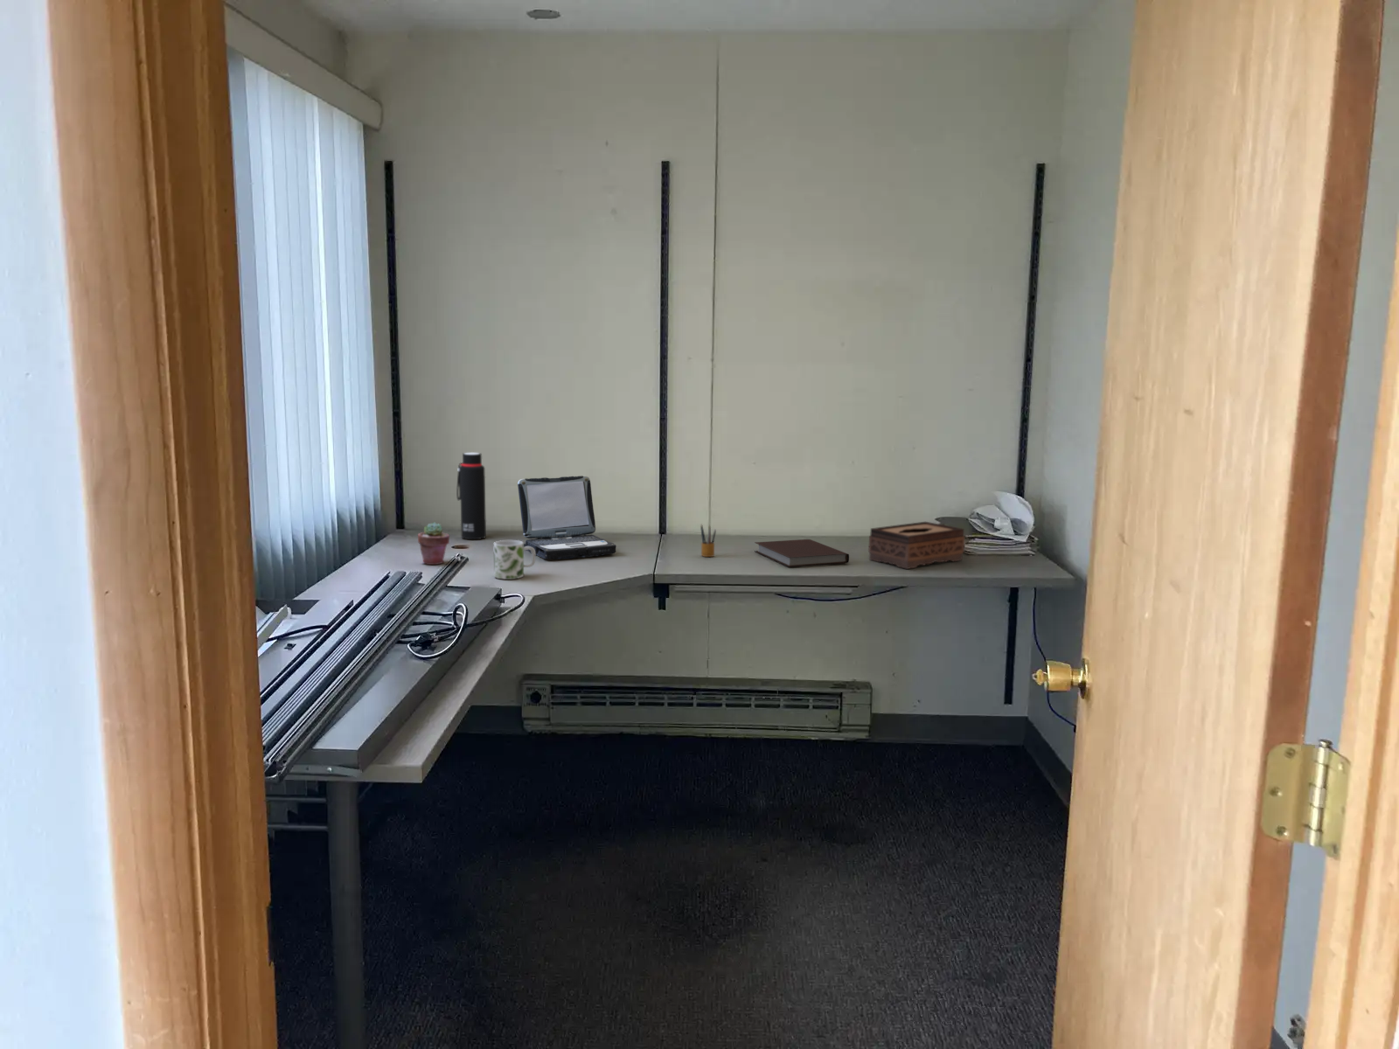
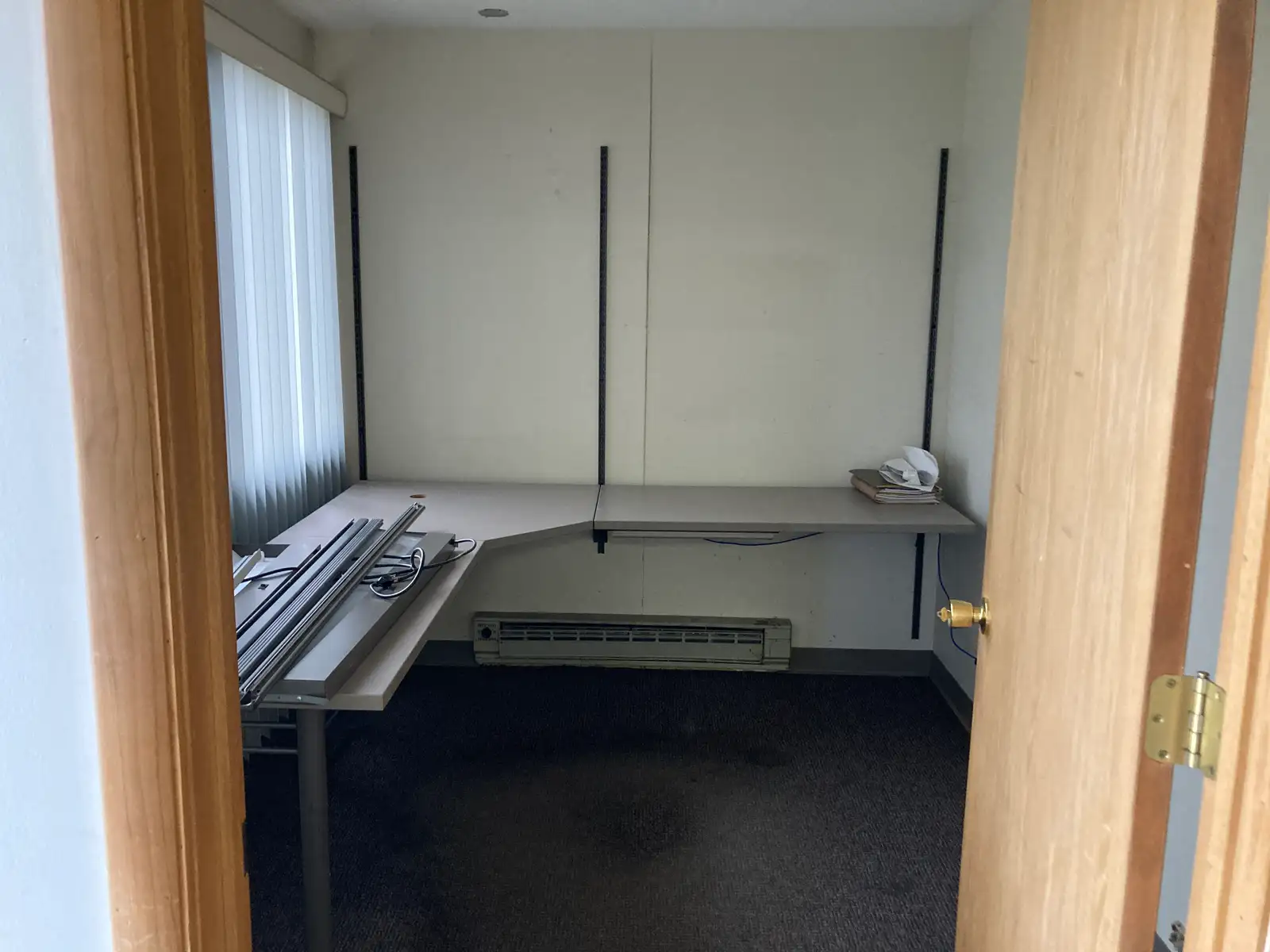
- potted succulent [417,522,451,565]
- pencil box [699,522,717,558]
- laptop [517,475,617,561]
- mug [494,539,536,581]
- tissue box [867,521,965,570]
- notebook [753,539,850,569]
- water bottle [456,452,487,540]
